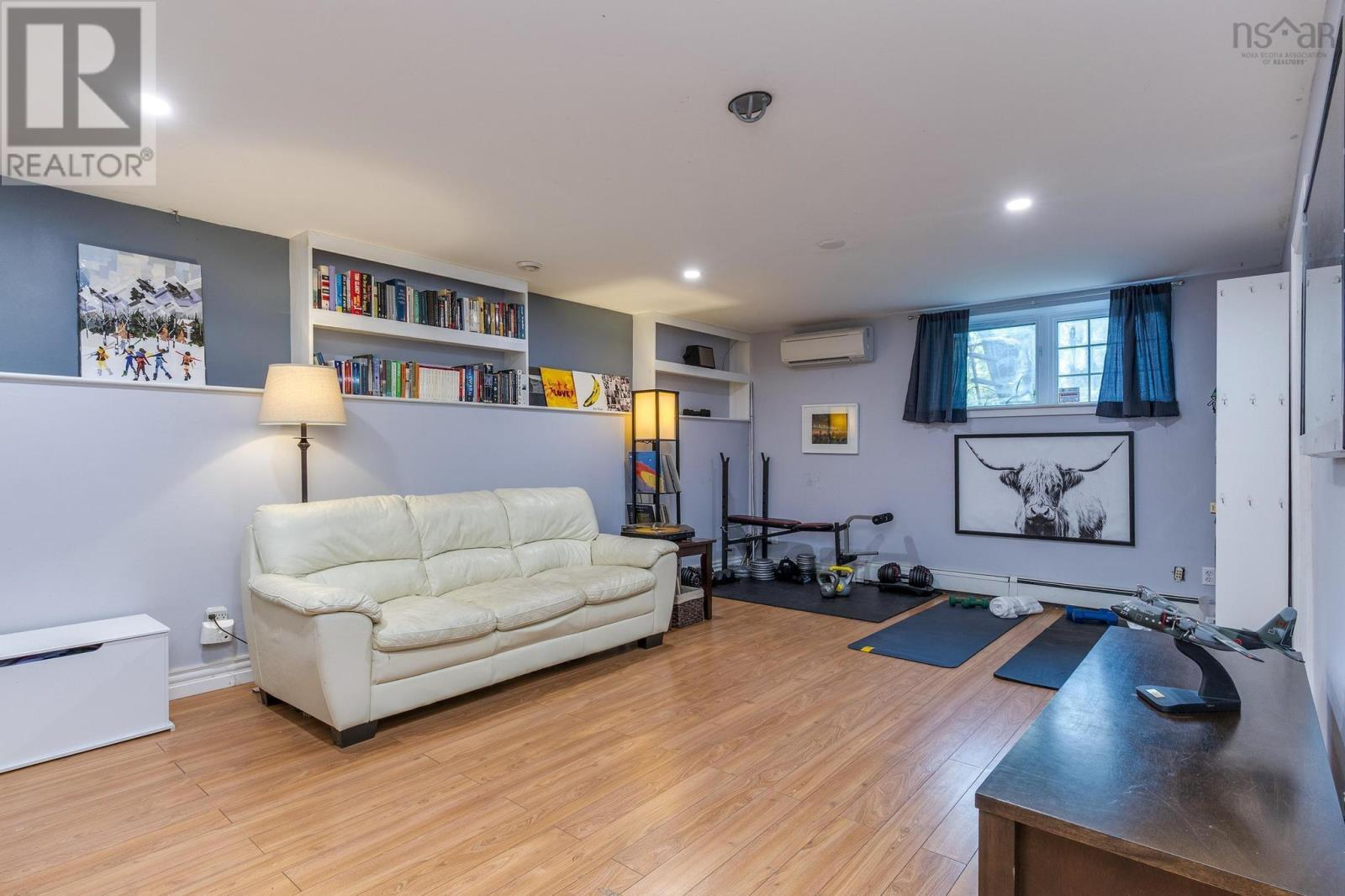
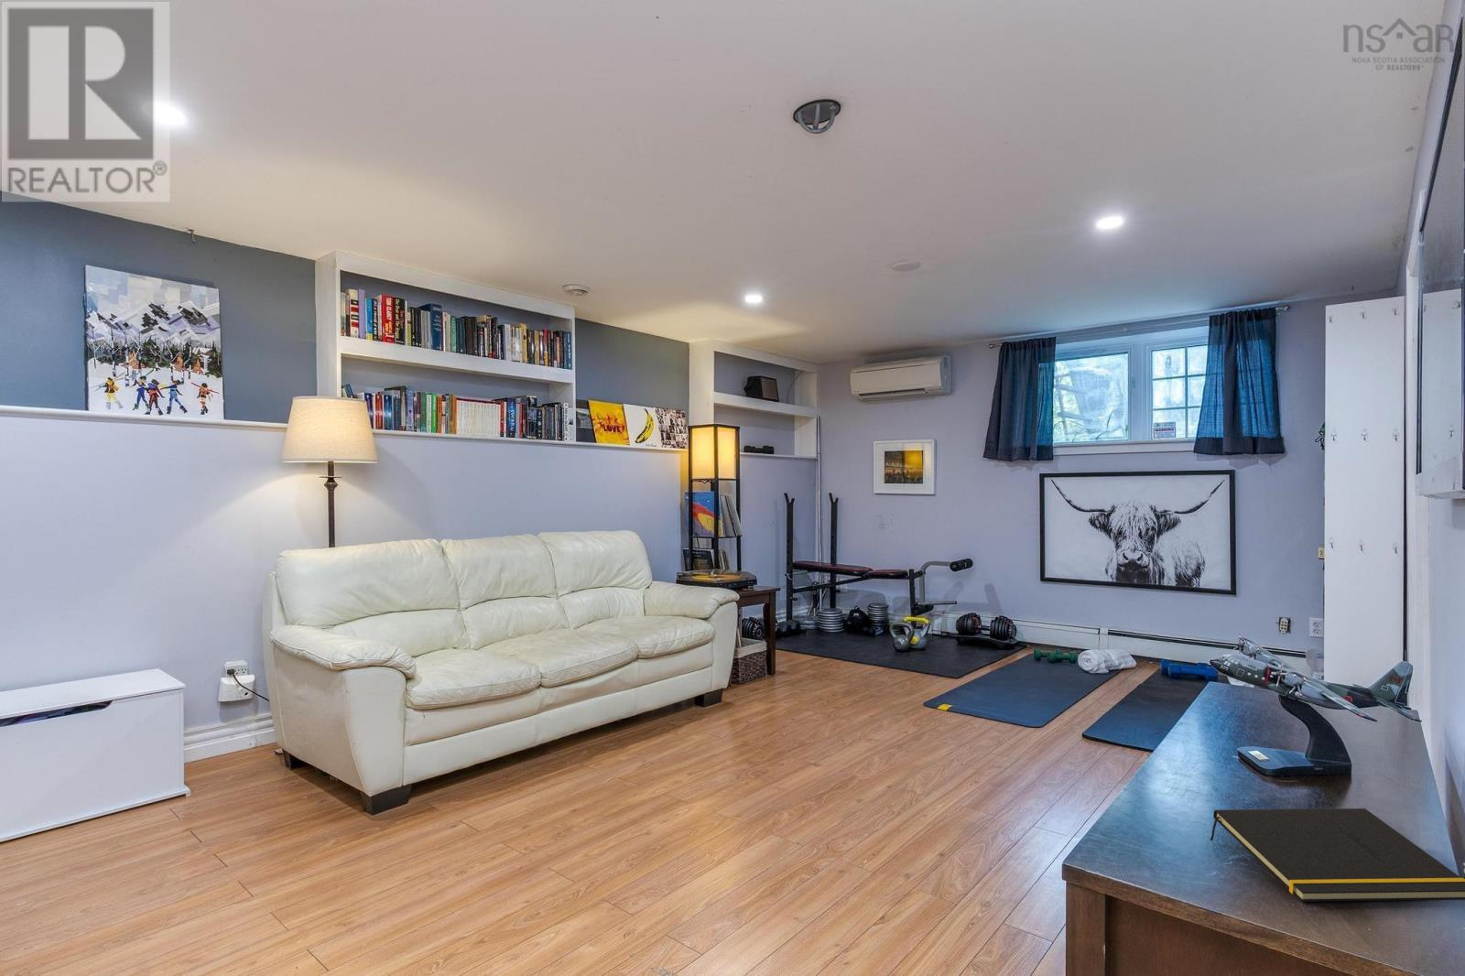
+ notepad [1209,807,1465,903]
